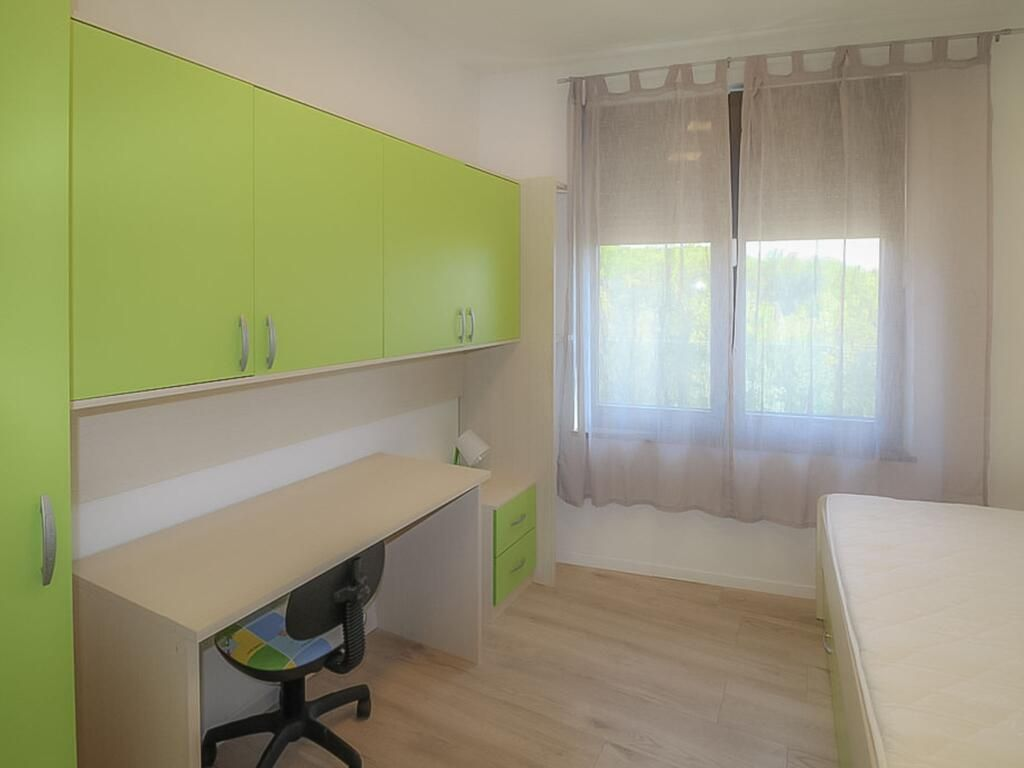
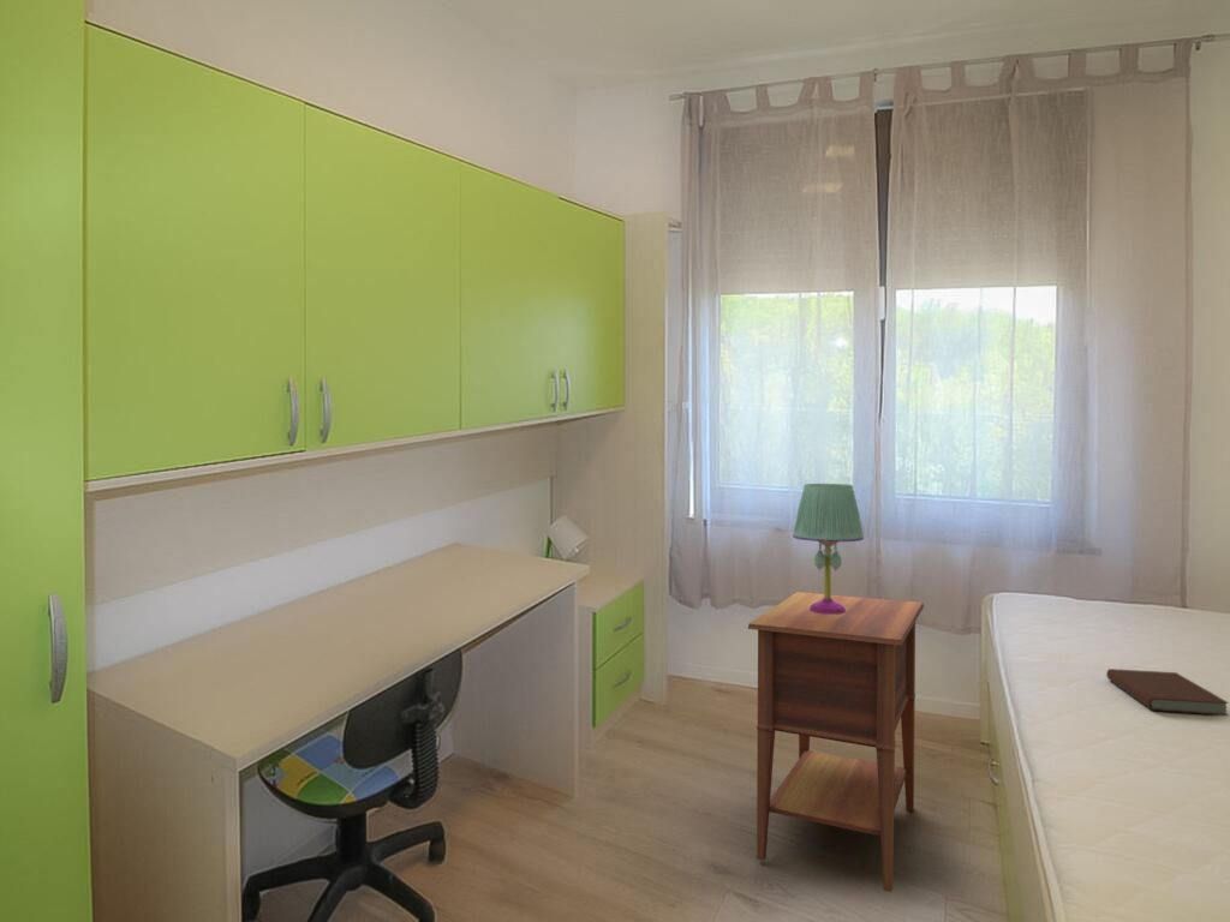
+ book [1105,667,1230,717]
+ table lamp [792,483,865,615]
+ nightstand [747,591,925,893]
